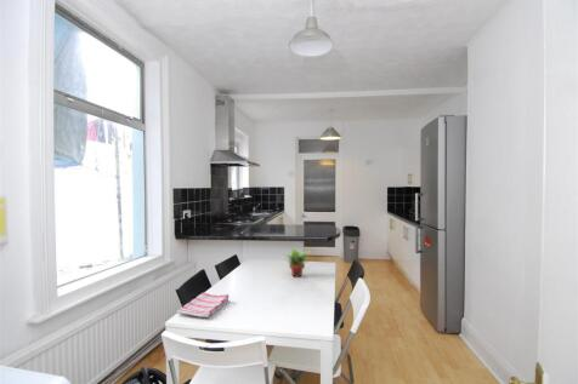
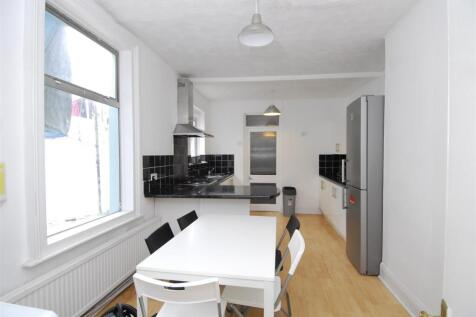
- dish towel [176,292,229,319]
- succulent plant [282,246,312,279]
